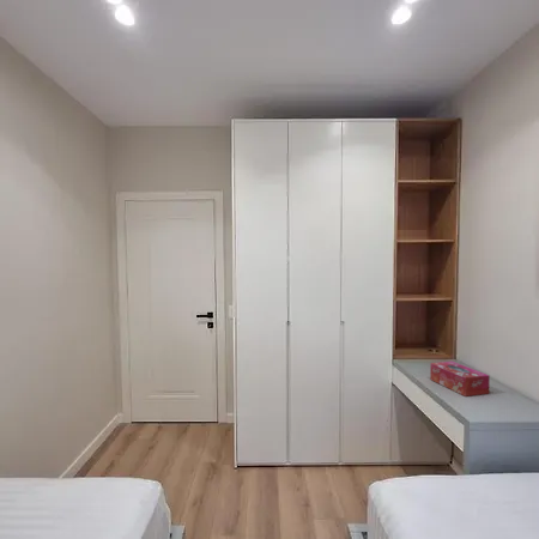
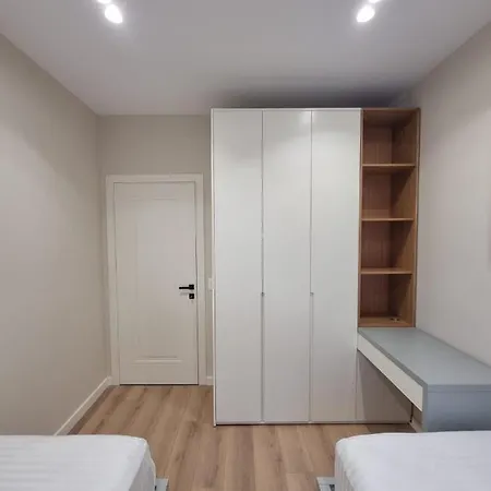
- tissue box [429,361,491,398]
